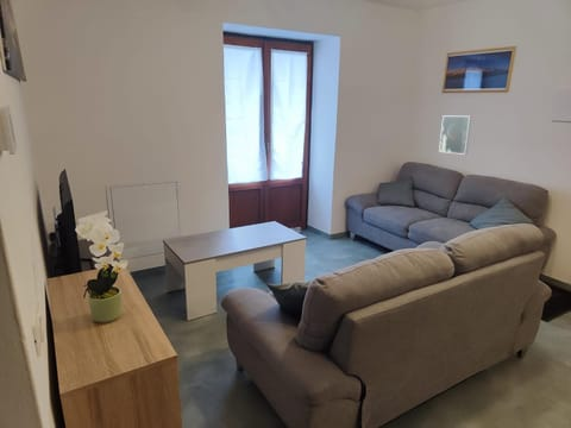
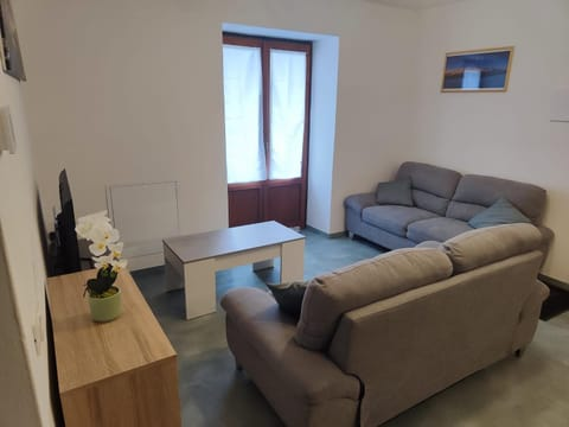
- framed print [438,115,472,156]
